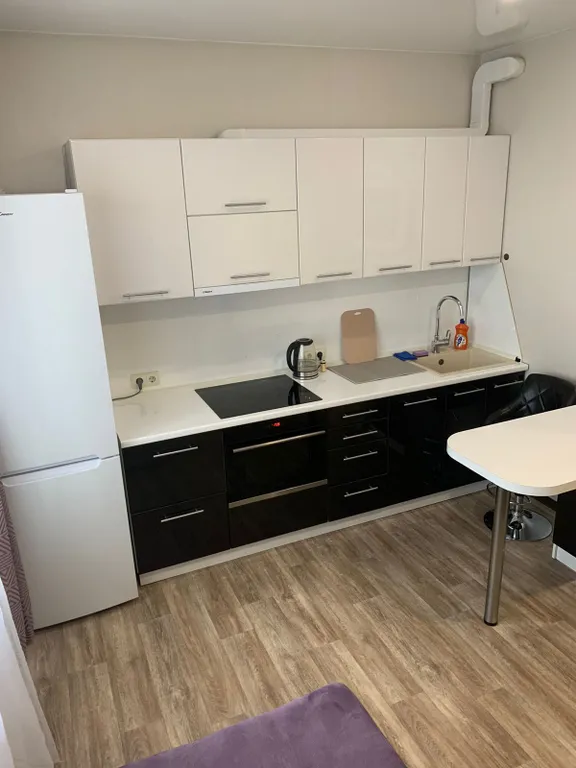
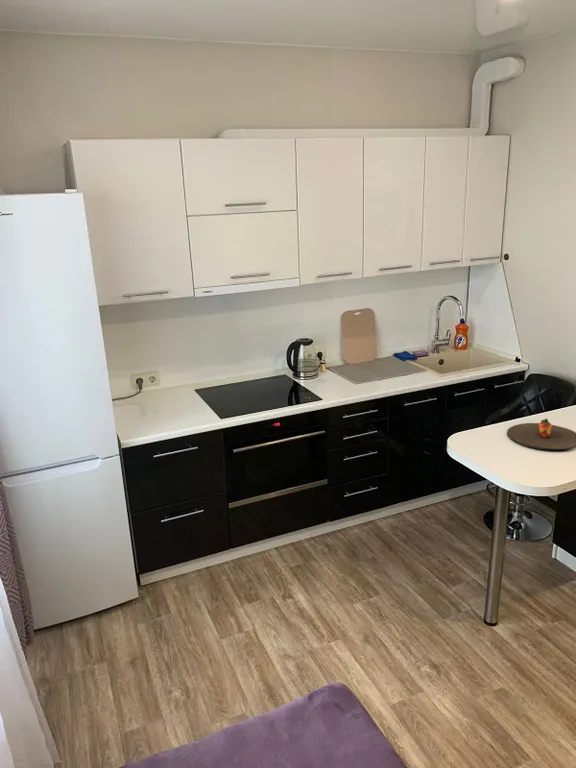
+ plate [506,418,576,451]
